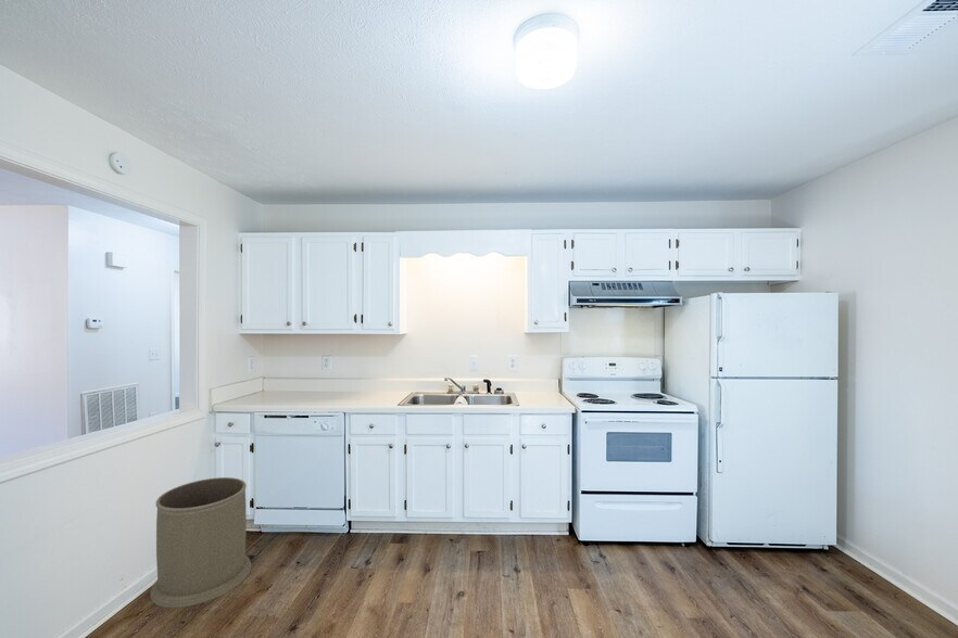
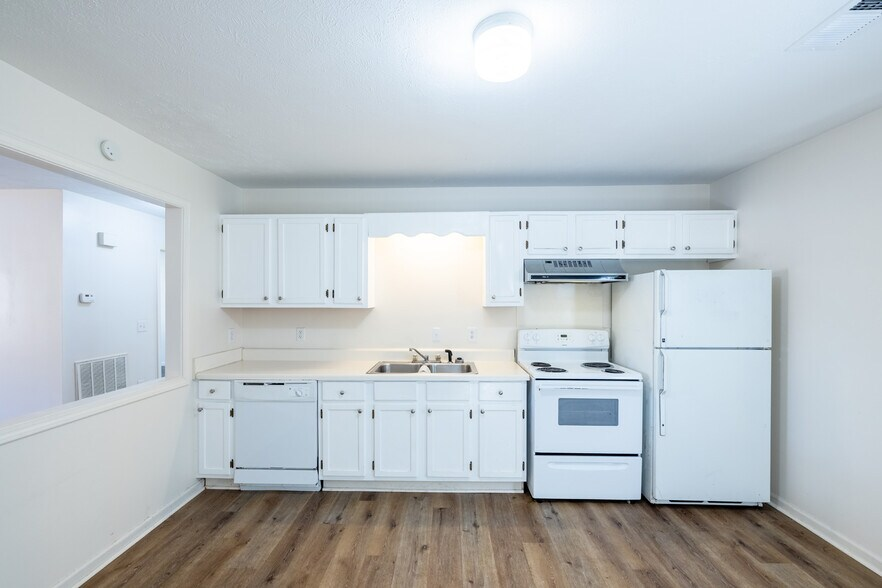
- trash can [149,476,252,609]
